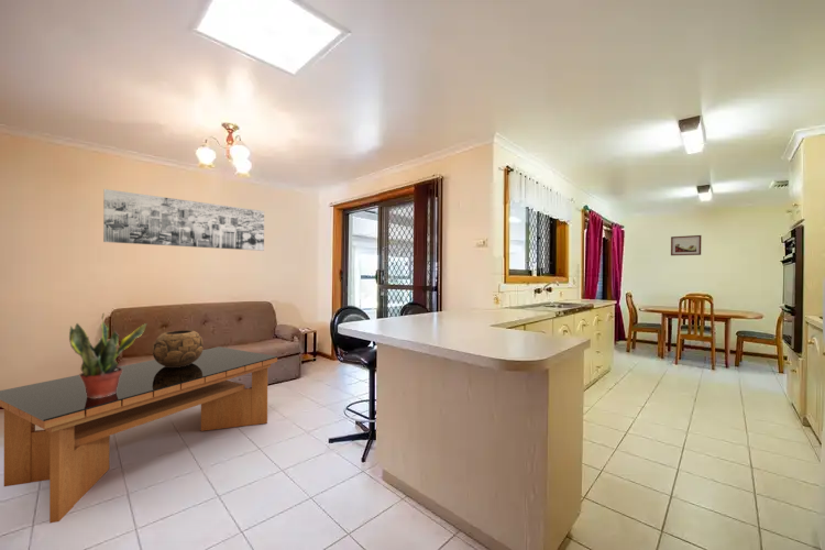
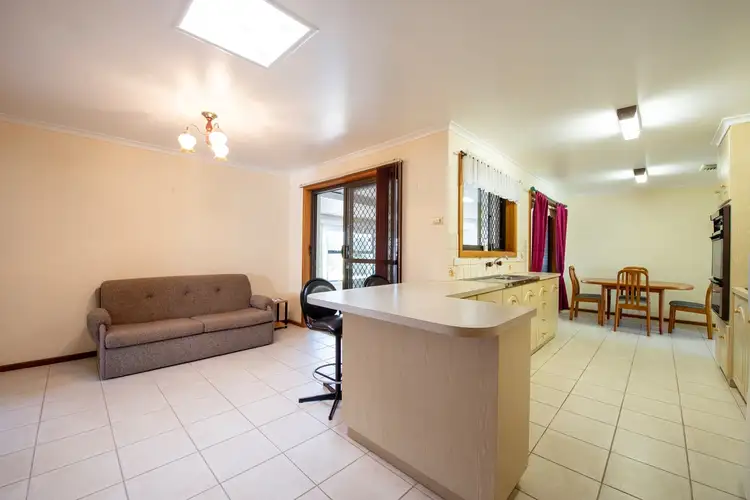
- decorative bowl [152,329,205,367]
- wall art [670,234,703,256]
- coffee table [0,345,278,524]
- potted plant [68,311,147,398]
- wall art [102,188,265,252]
